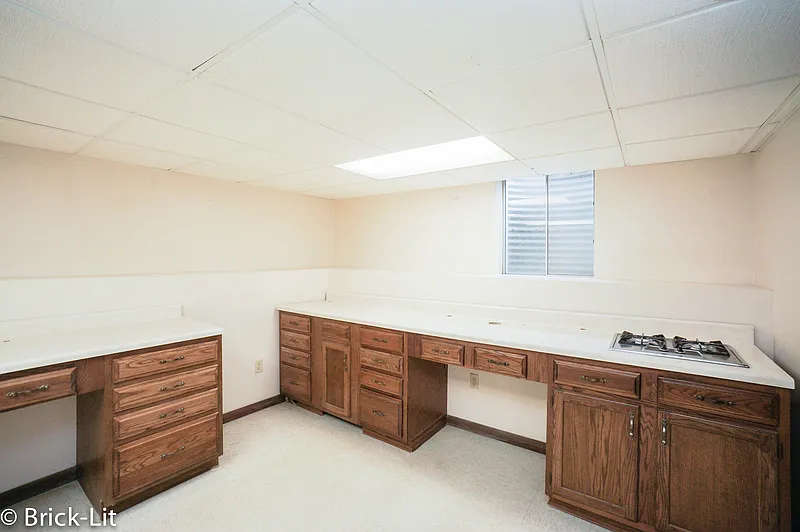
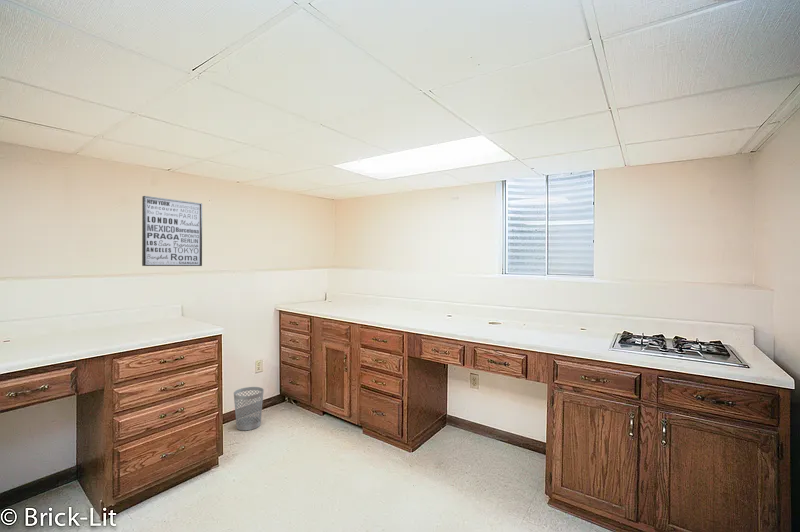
+ wastebasket [233,386,265,431]
+ wall art [141,195,203,267]
